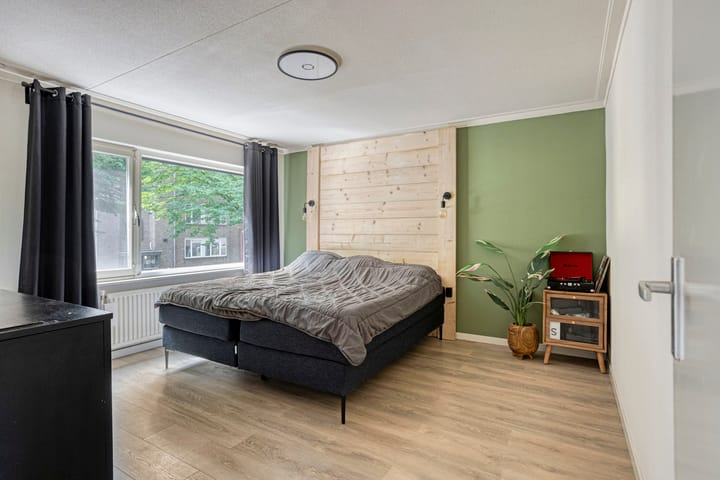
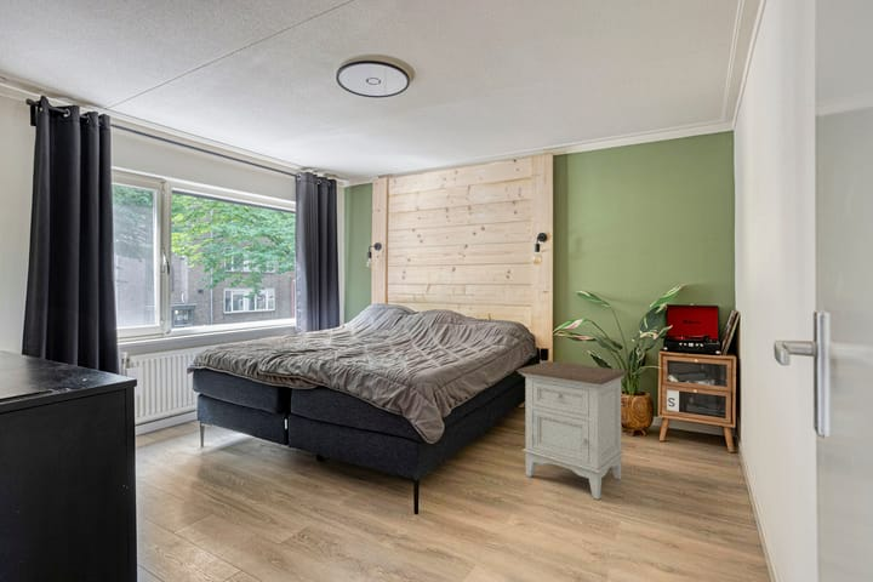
+ nightstand [515,360,629,501]
